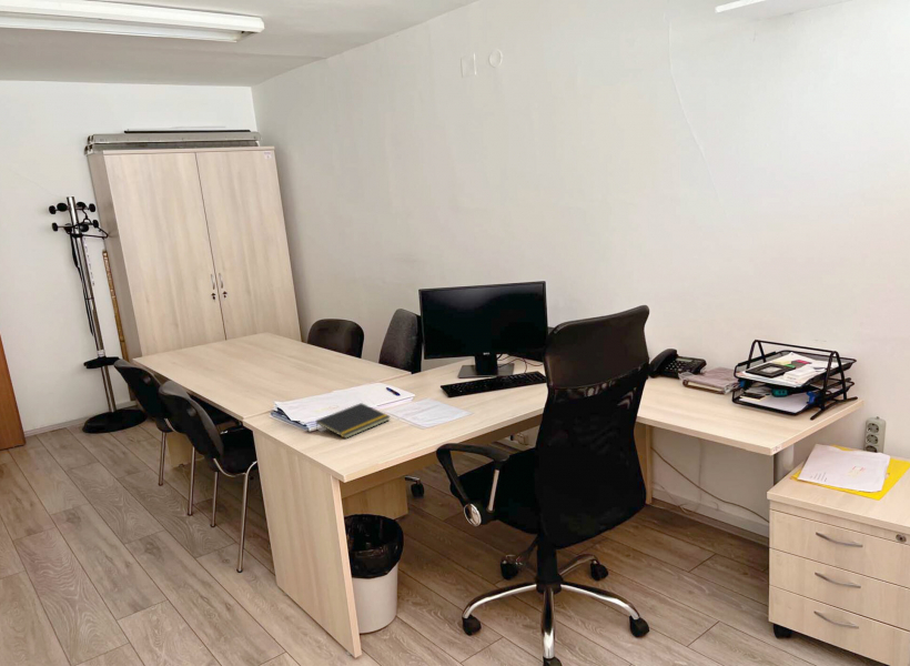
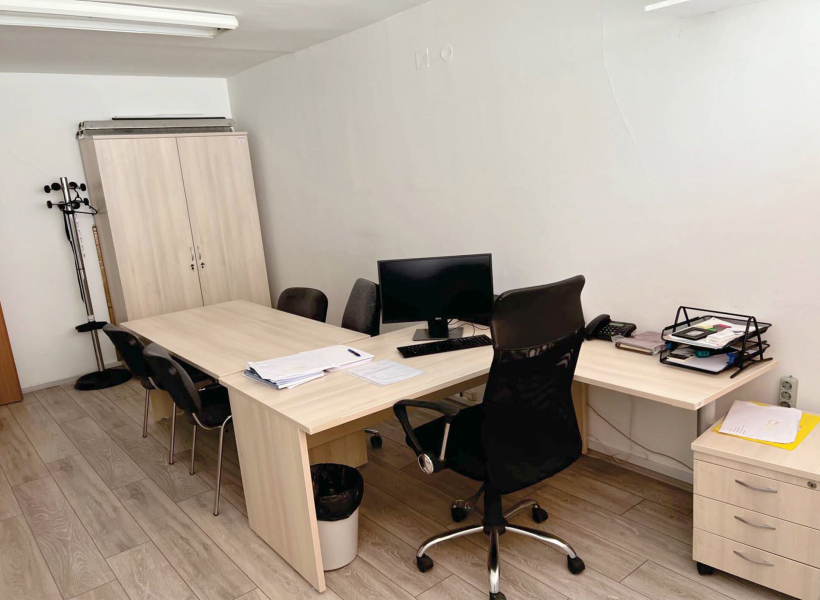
- notepad [315,402,392,440]
